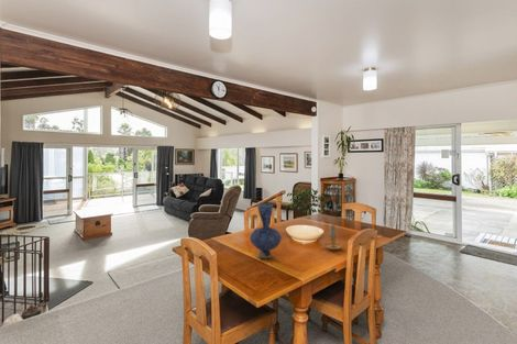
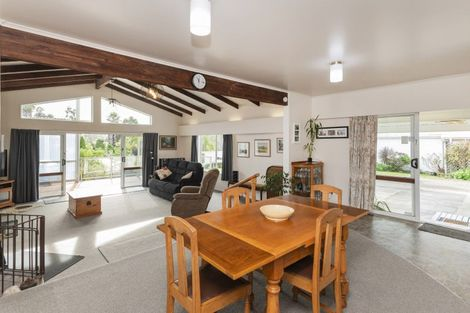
- vase [249,202,283,259]
- candle [318,224,344,251]
